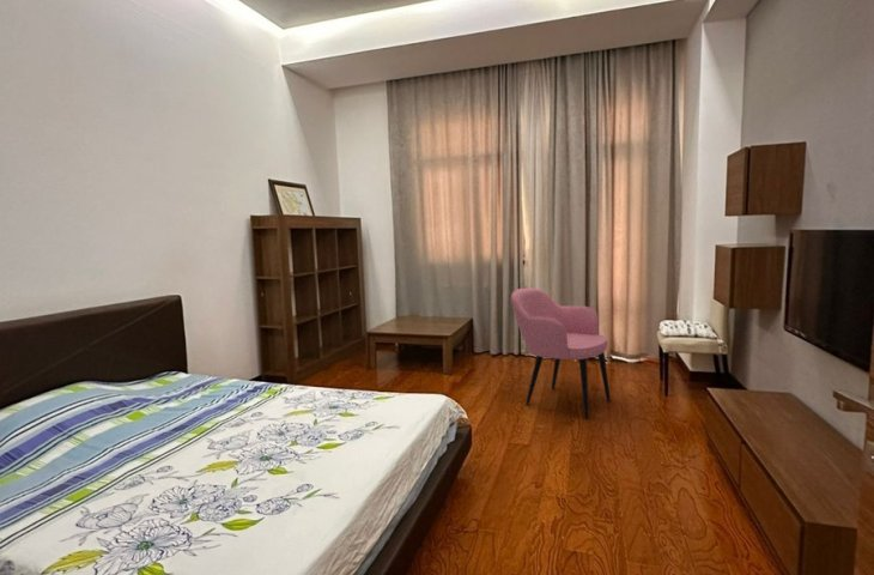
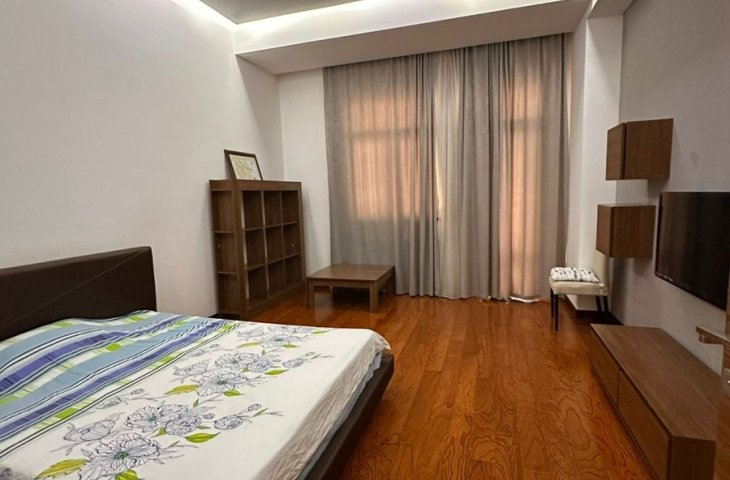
- armchair [510,286,612,420]
